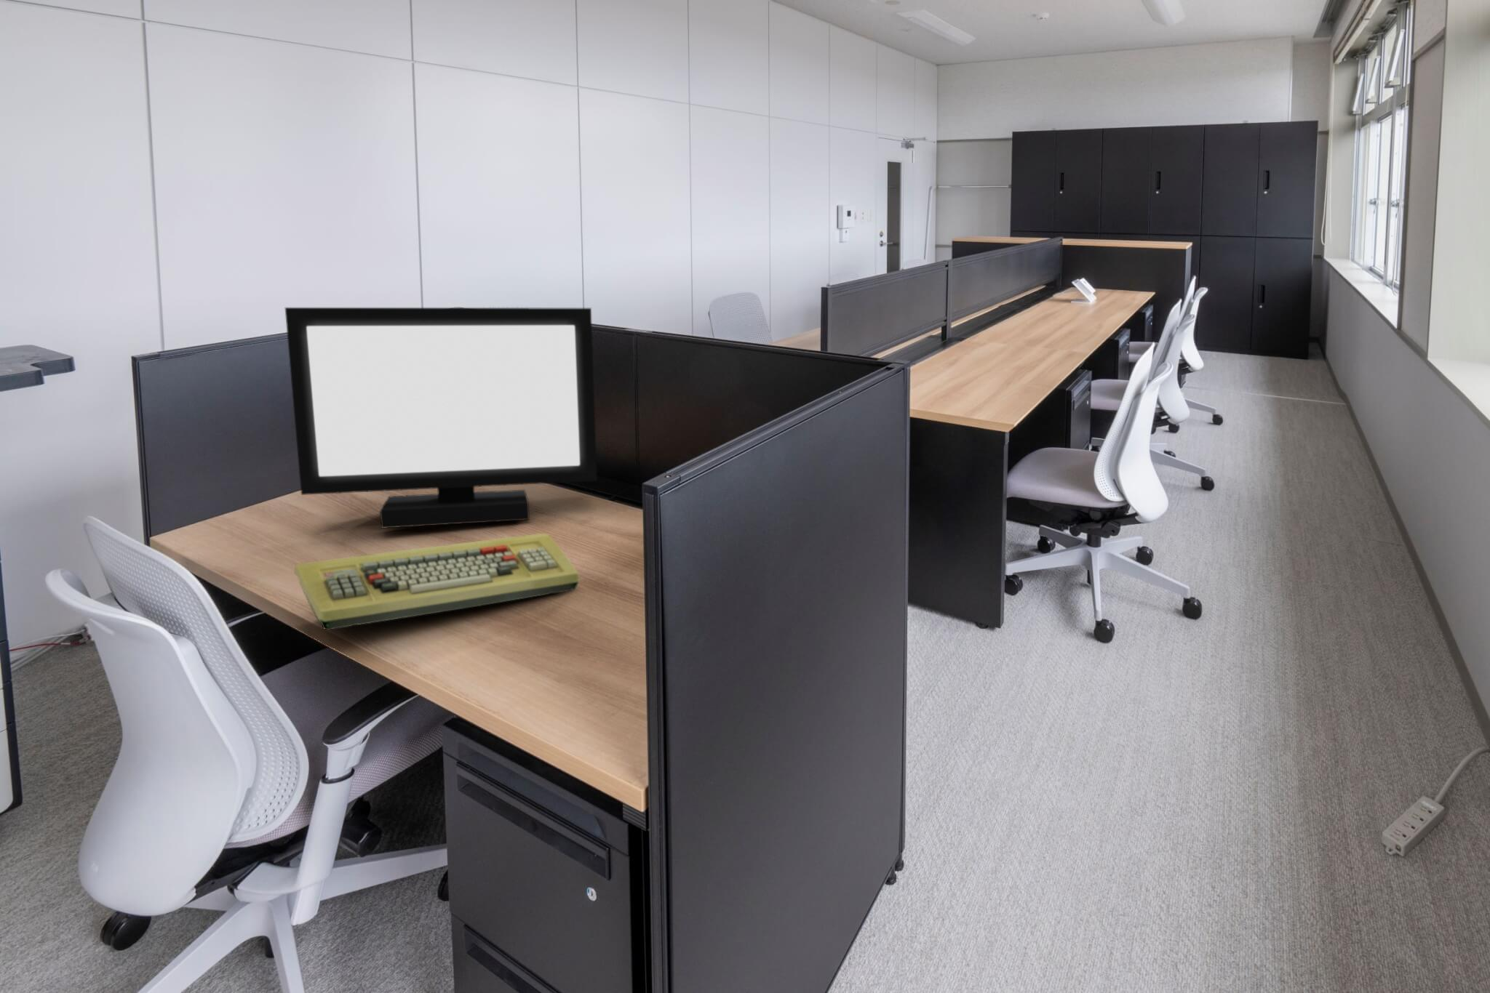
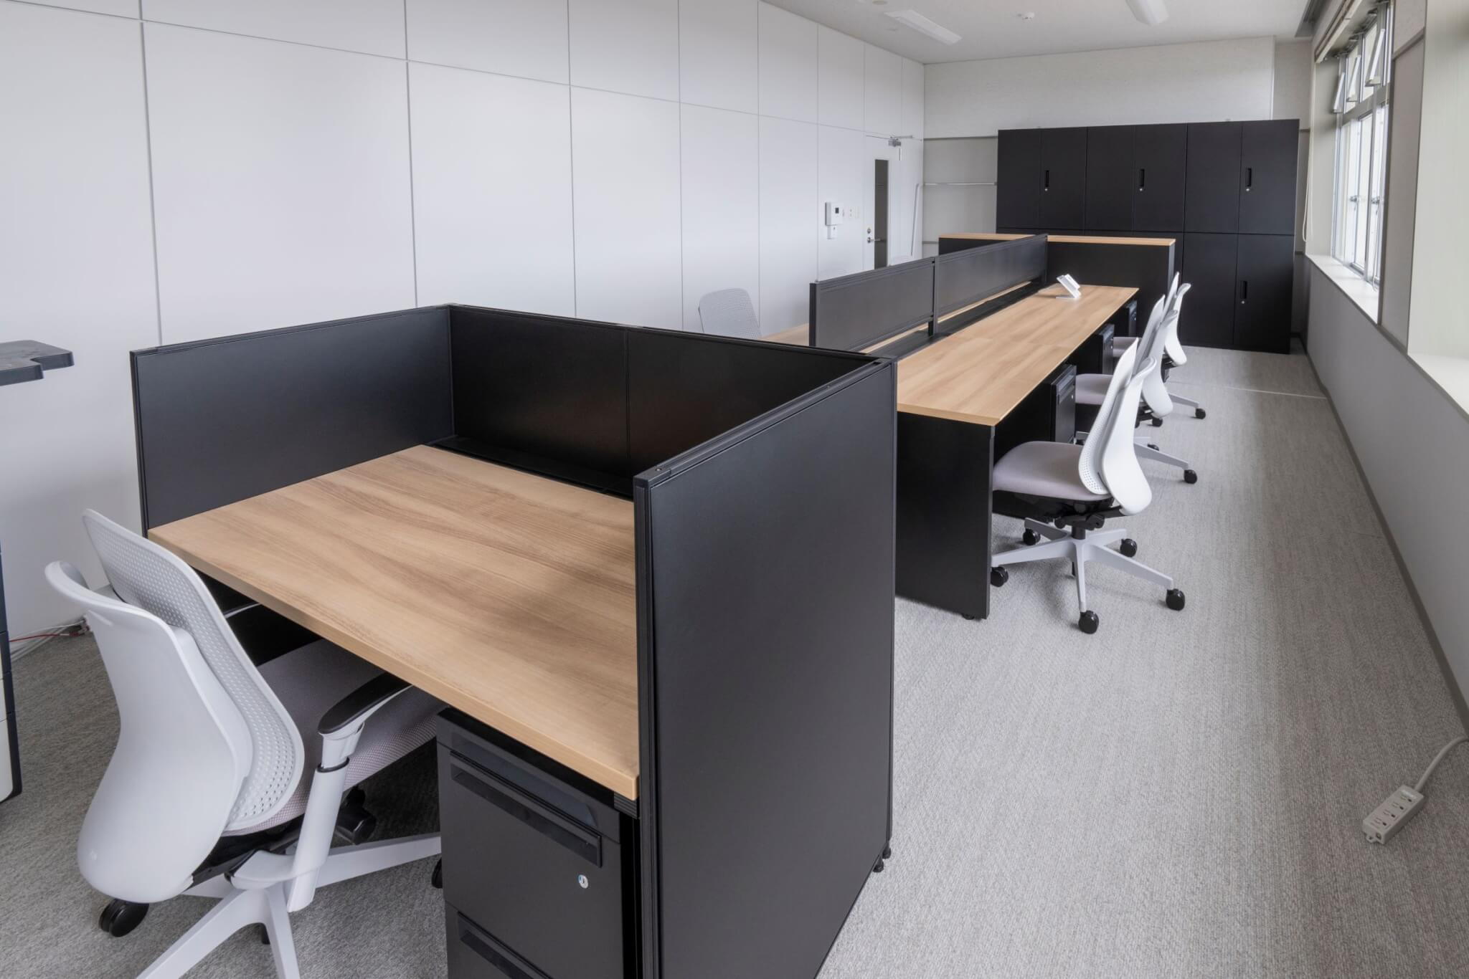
- monitor [285,307,598,530]
- keyboard [293,533,581,632]
